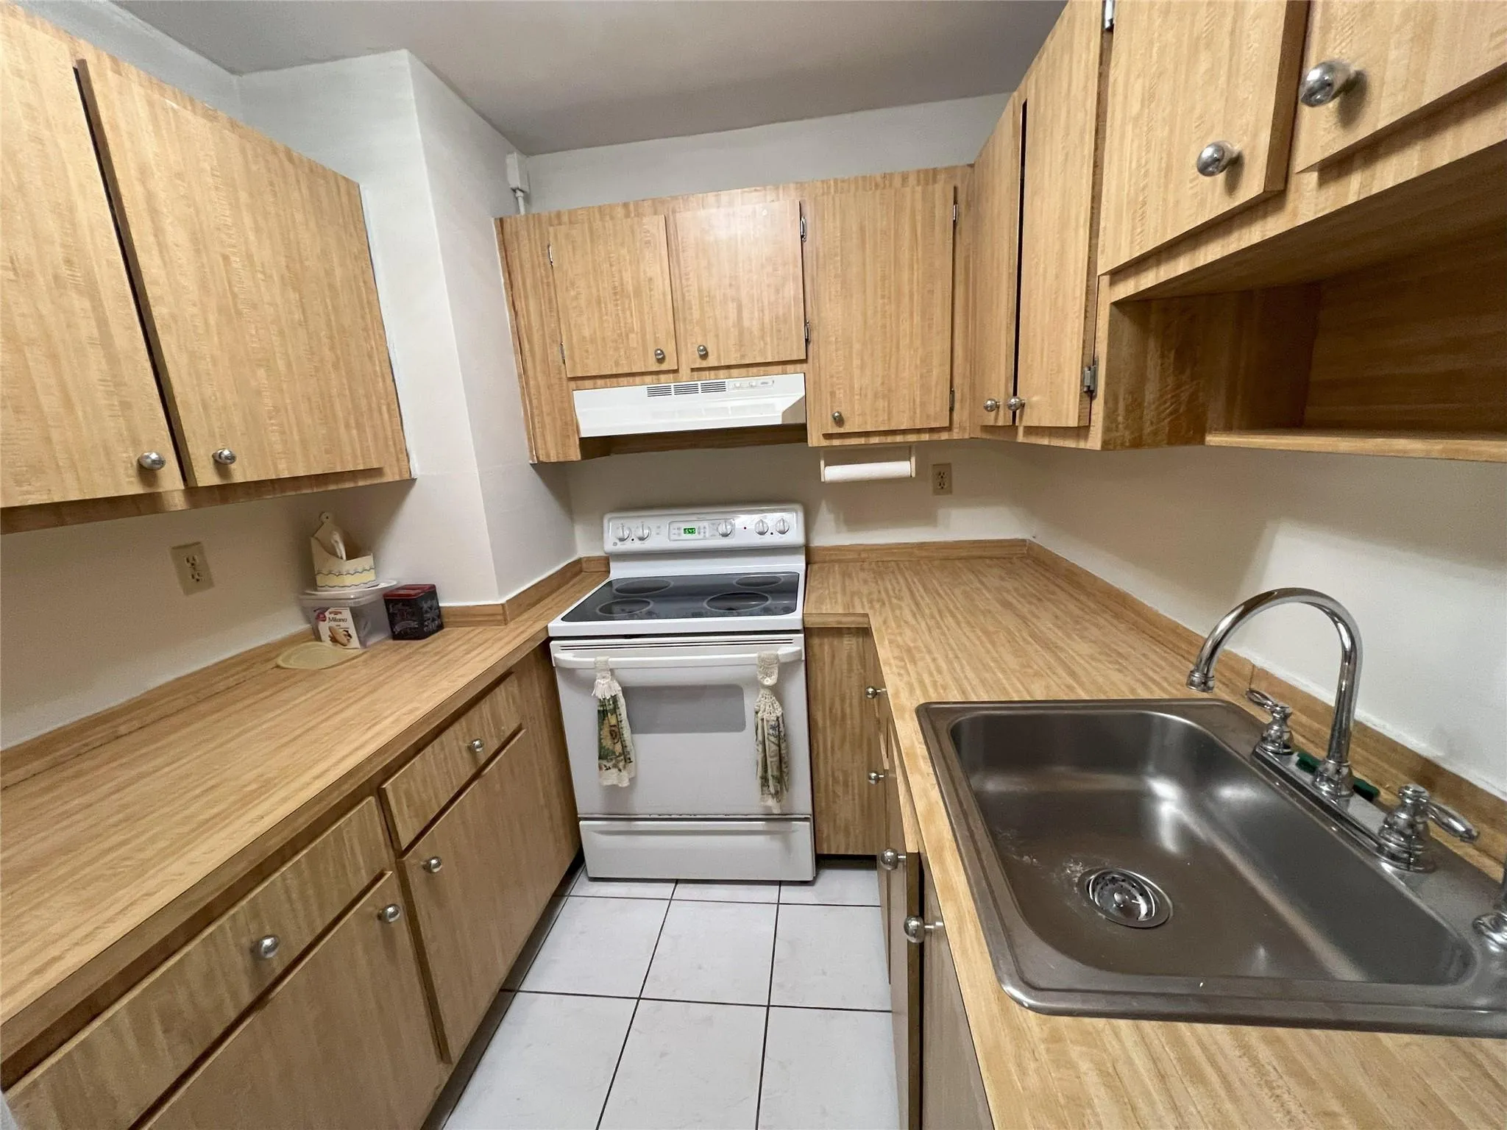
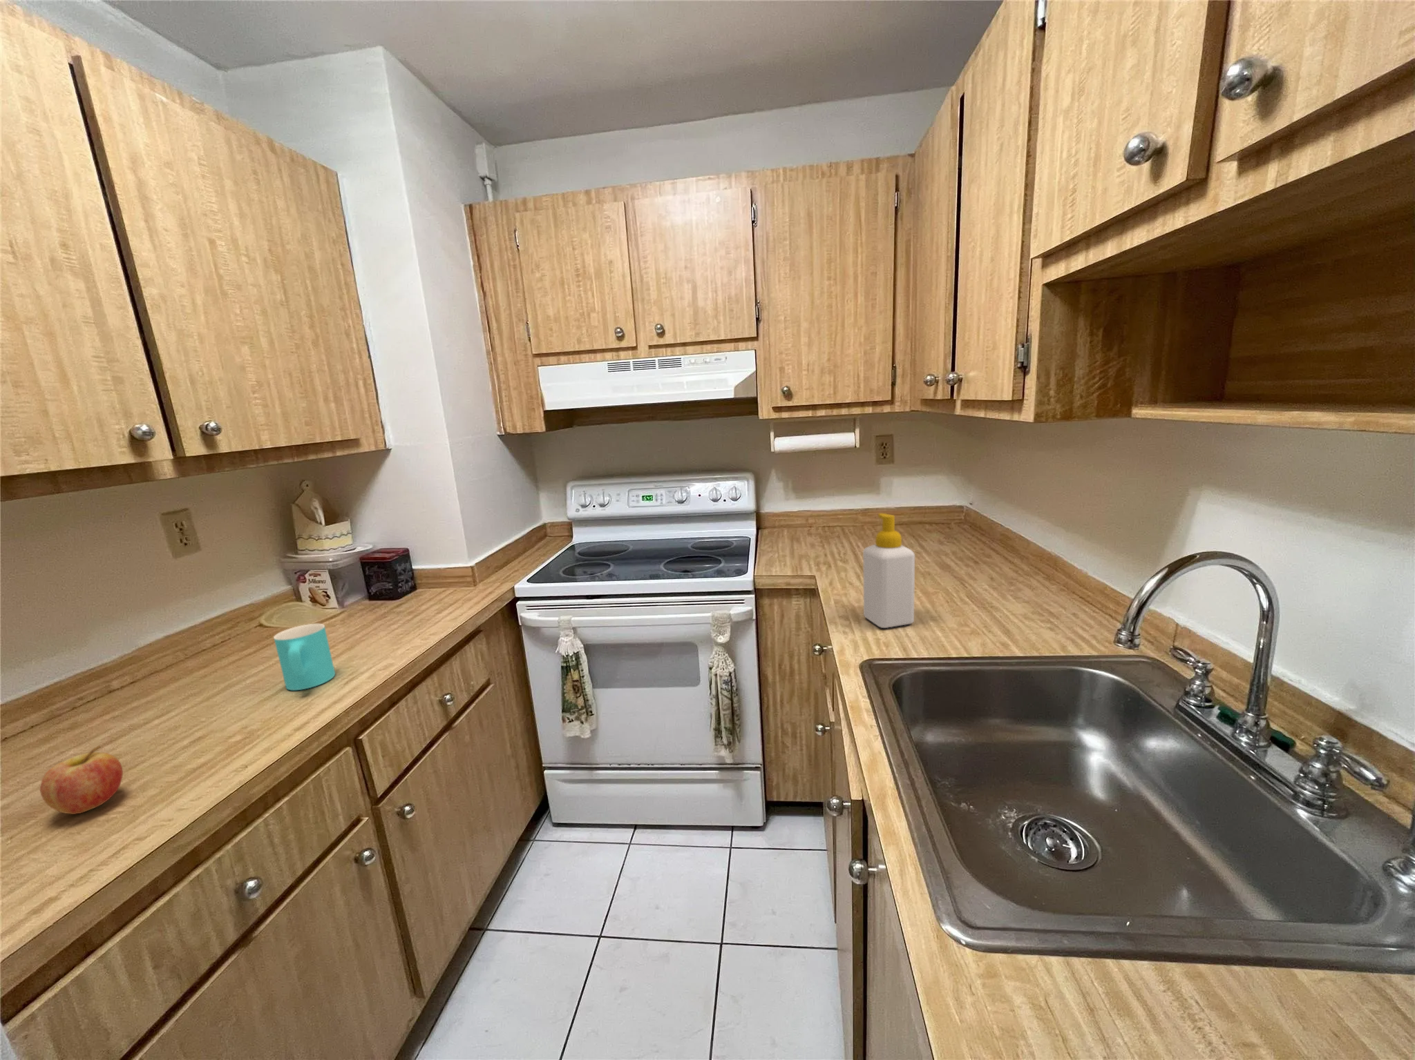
+ soap bottle [862,513,916,629]
+ fruit [39,745,124,815]
+ cup [273,624,335,690]
